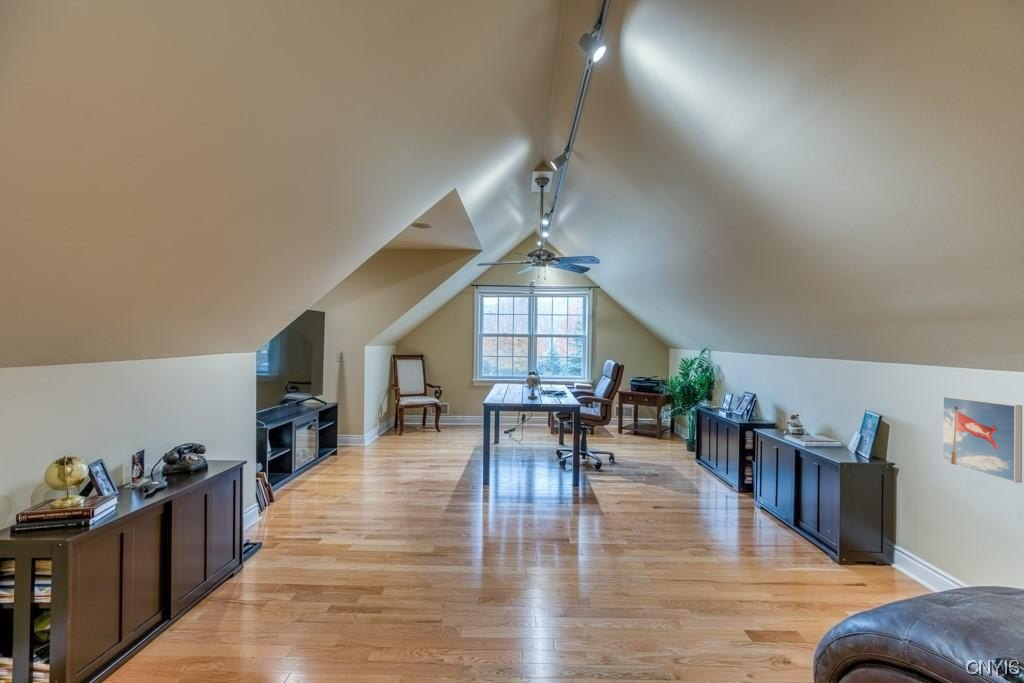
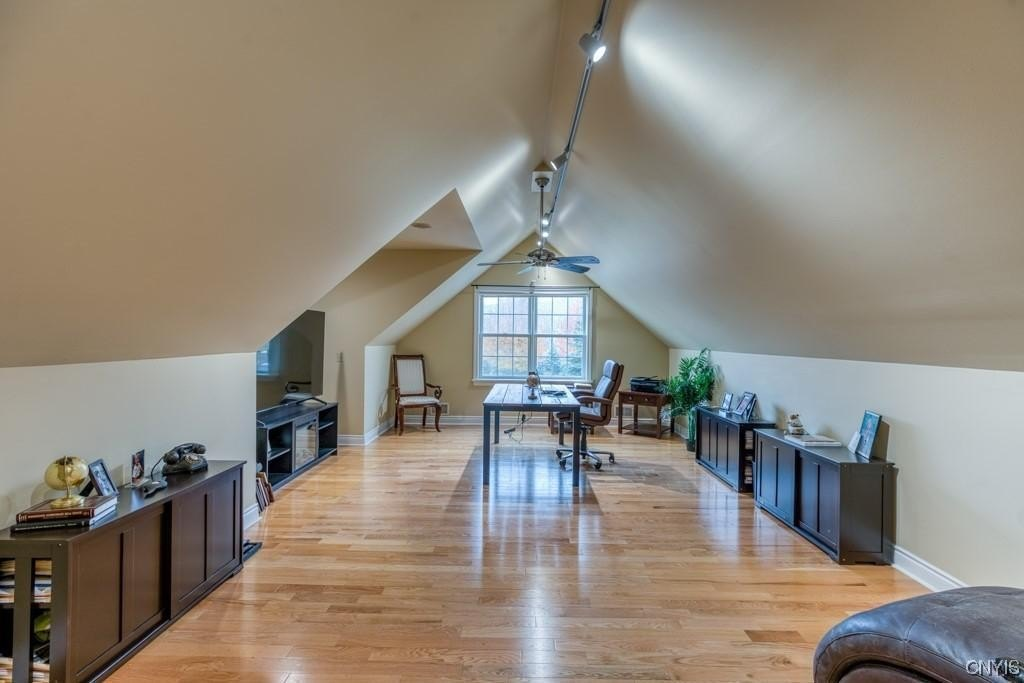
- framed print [942,395,1023,484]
